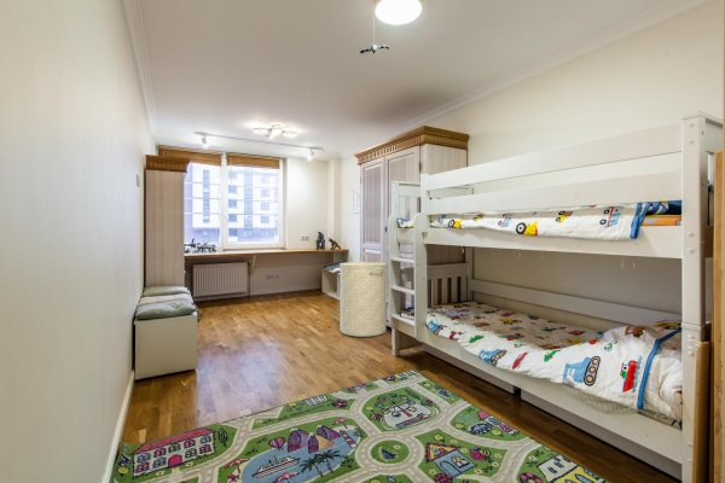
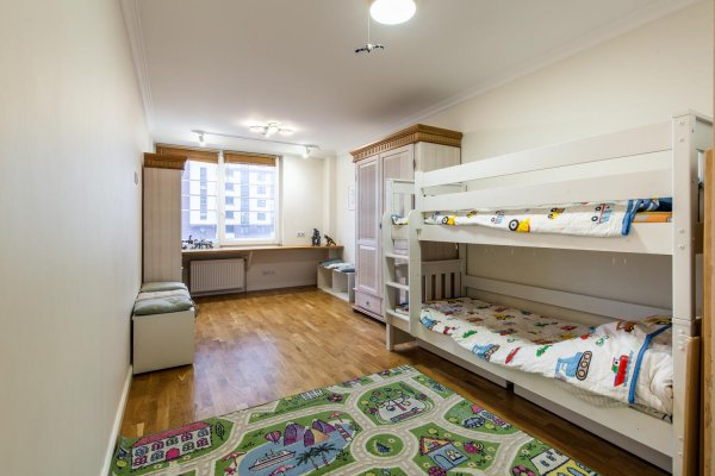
- laundry hamper [338,251,388,338]
